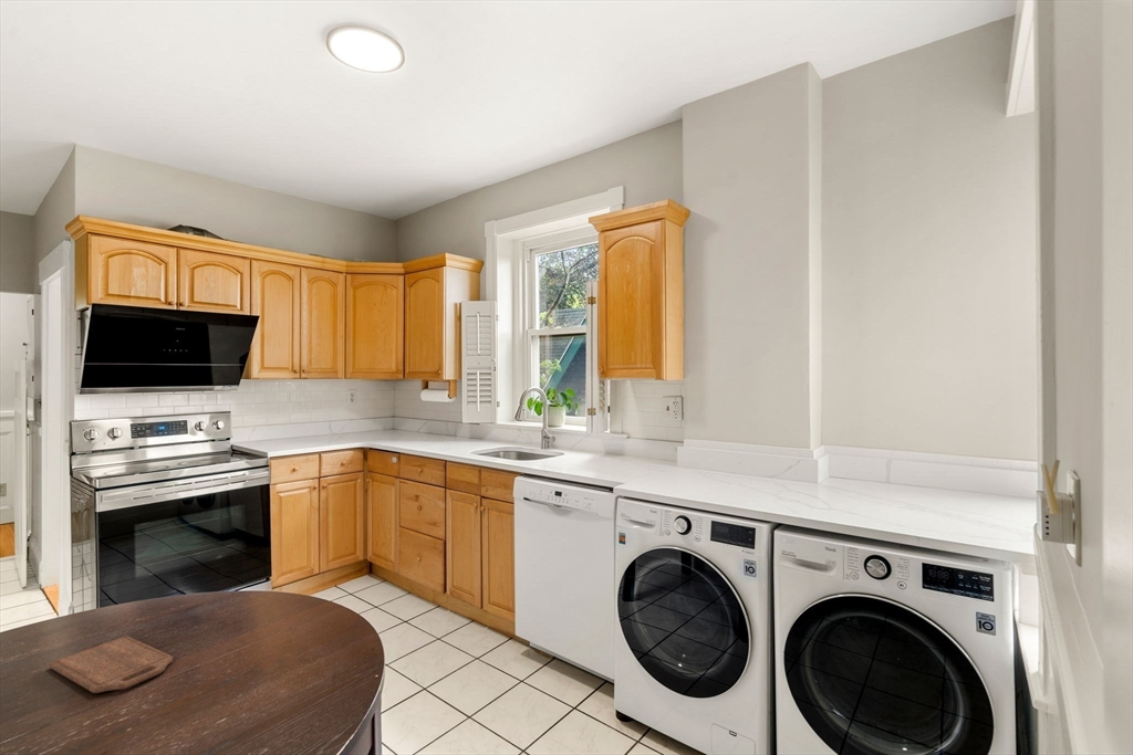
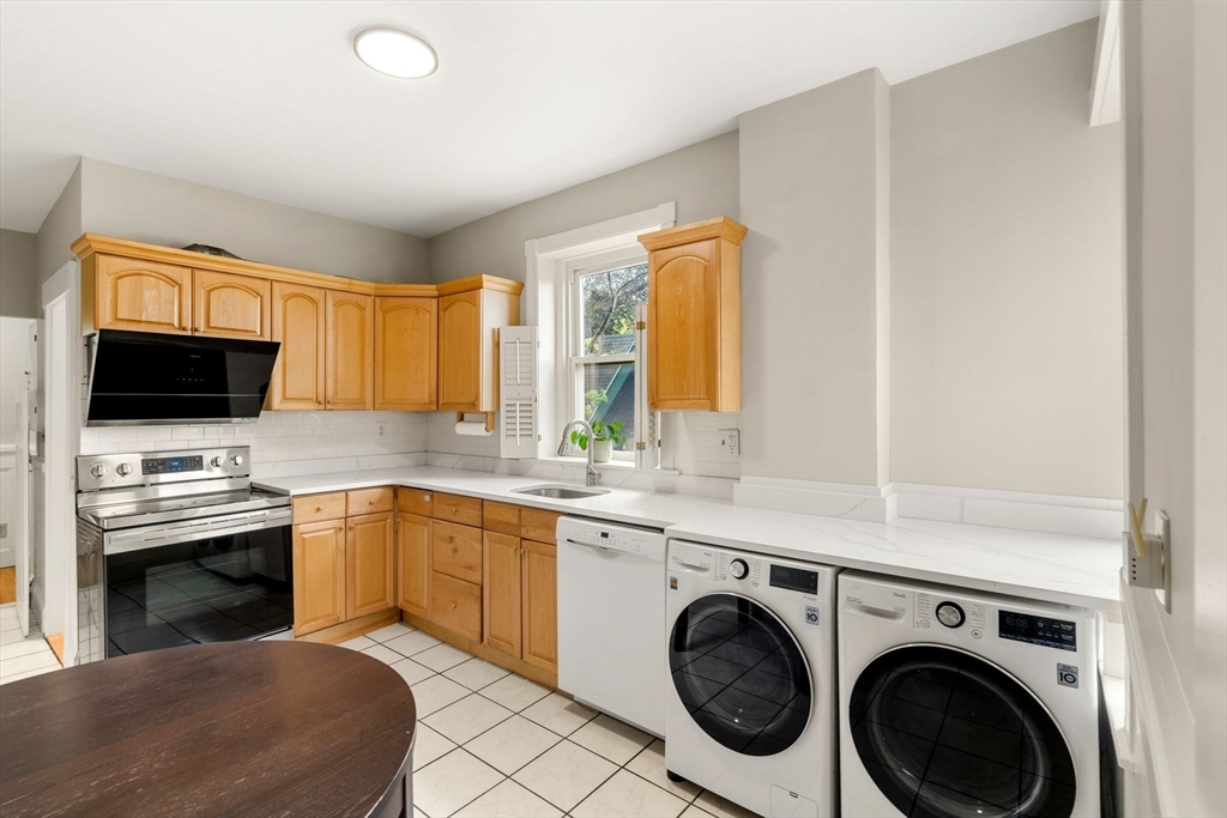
- cutting board [49,635,174,694]
